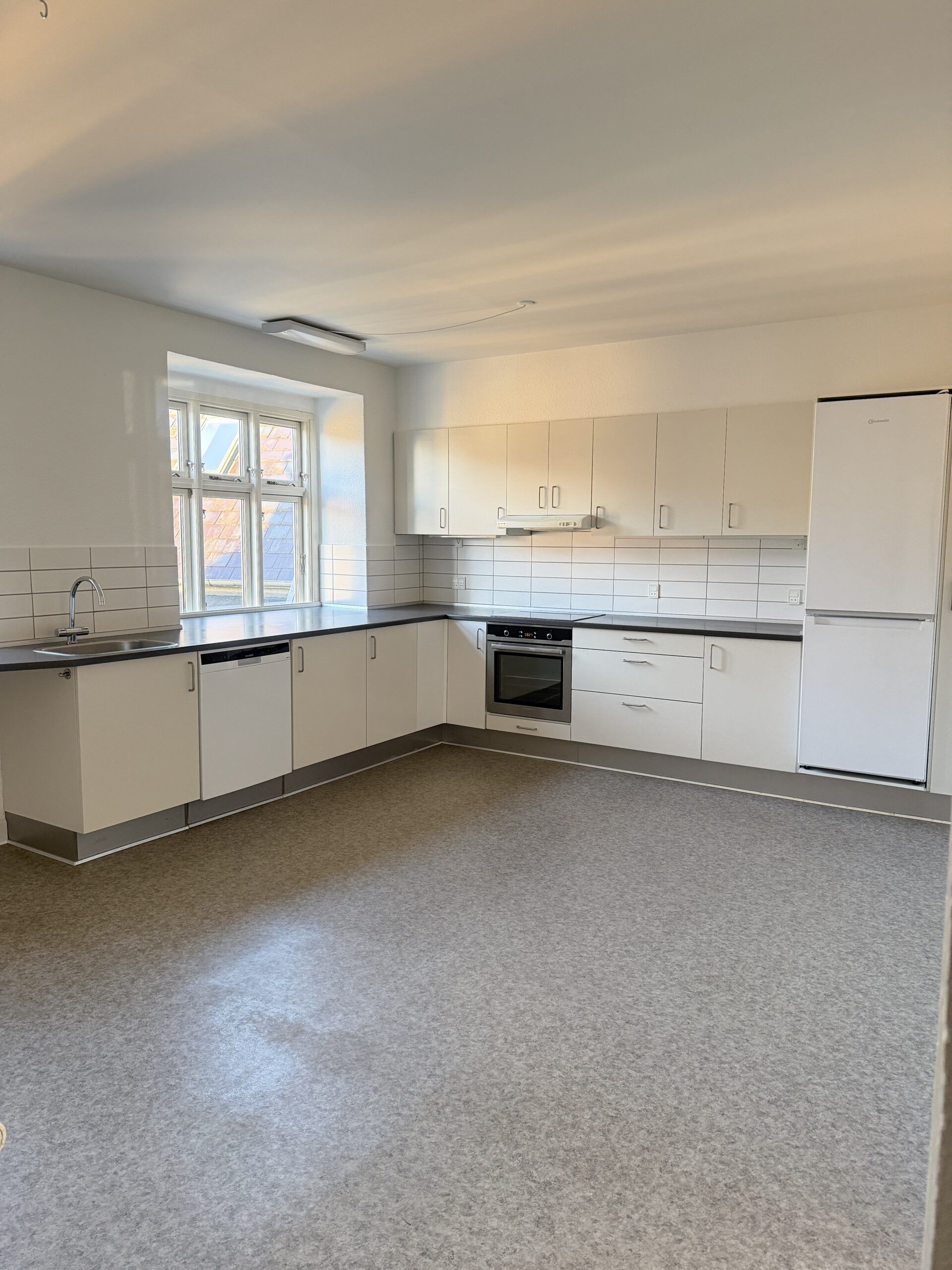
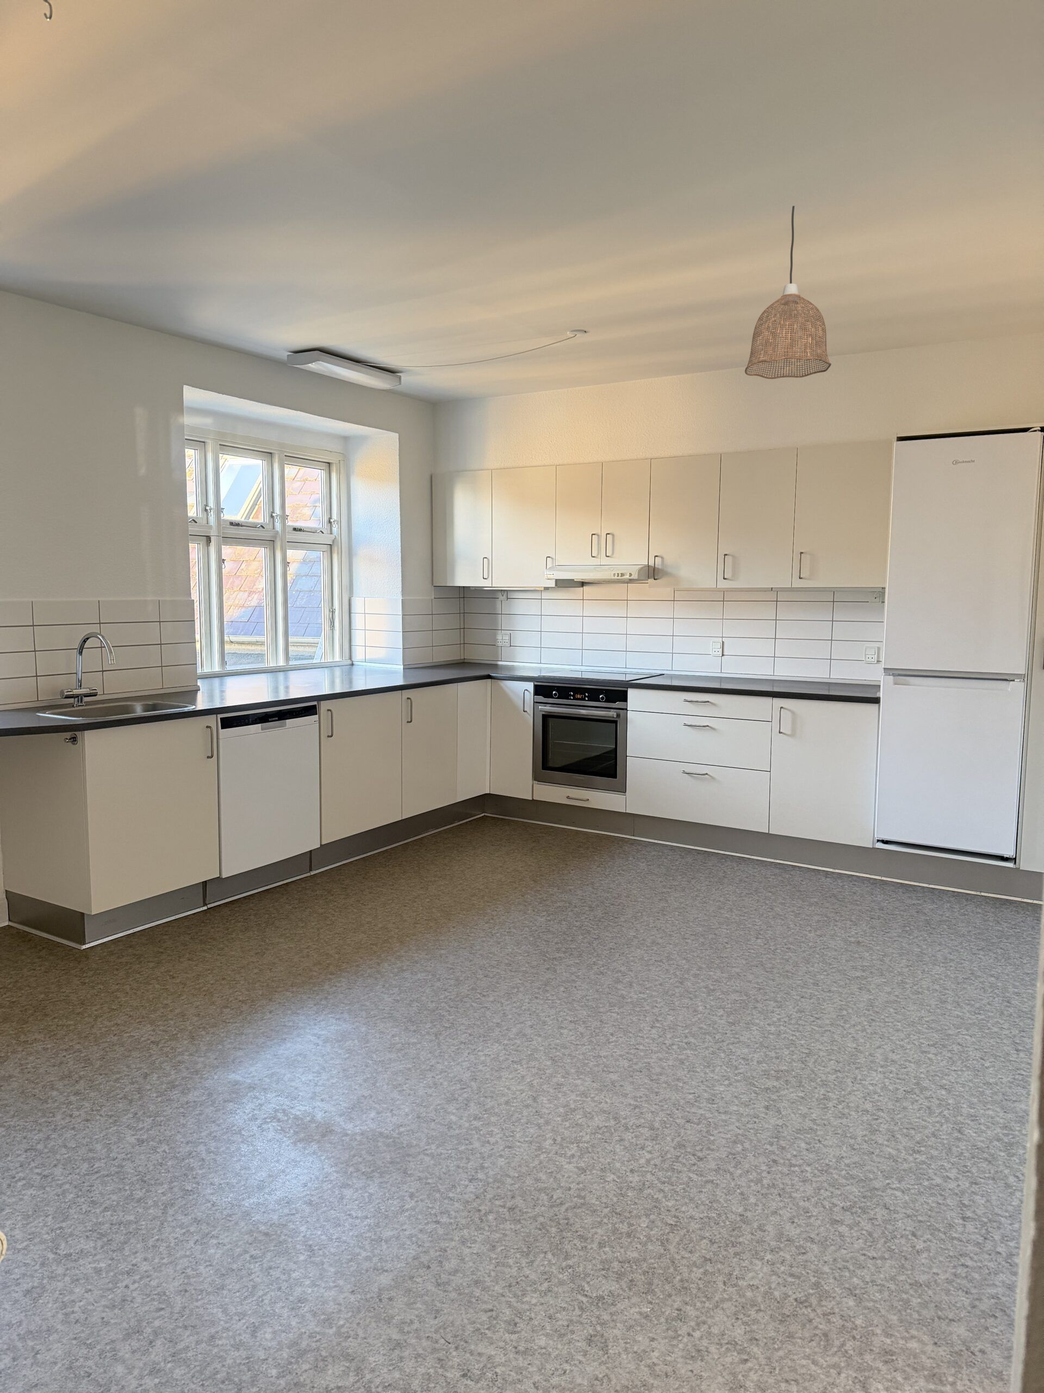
+ pendant lamp [745,205,832,380]
